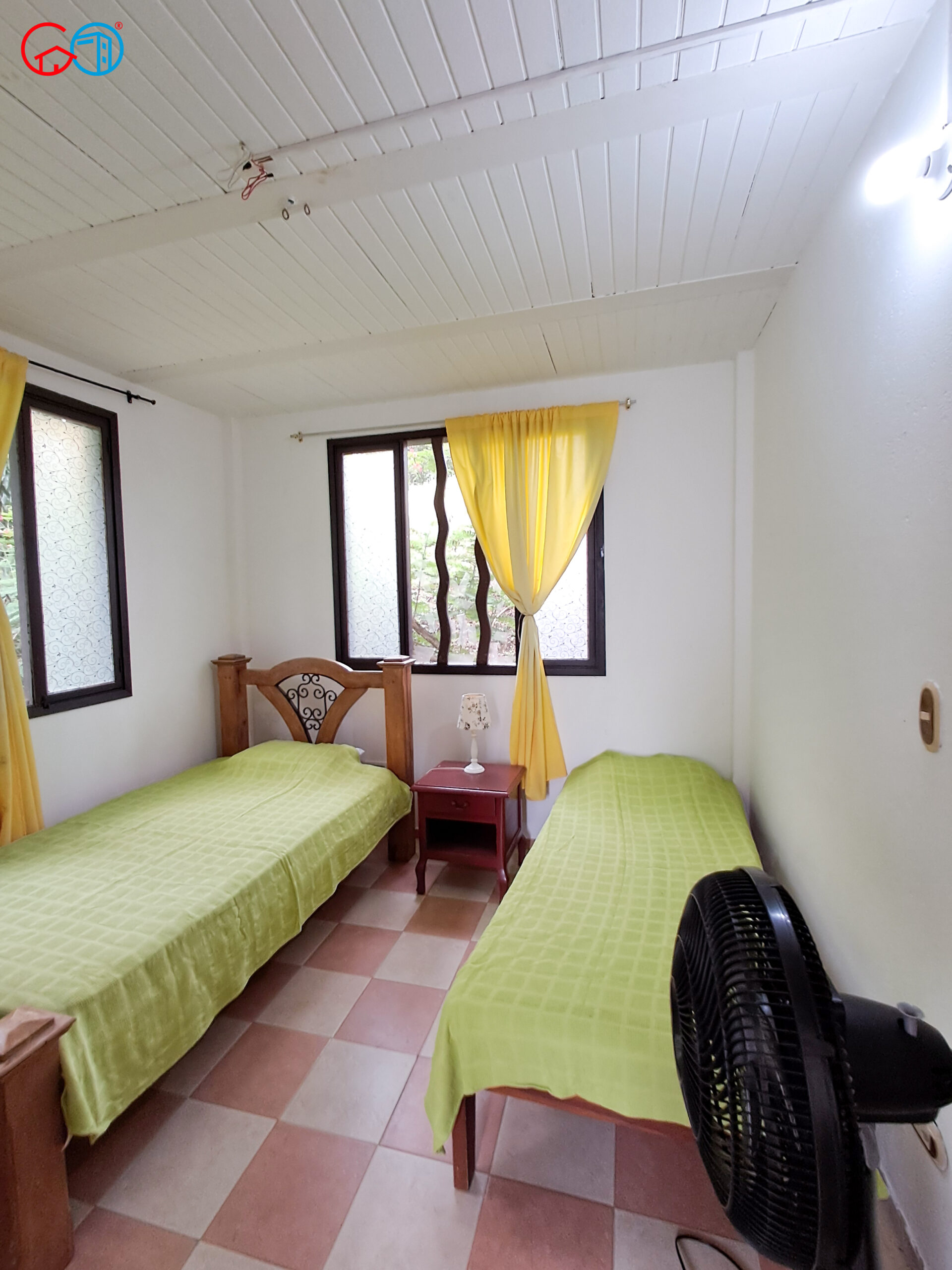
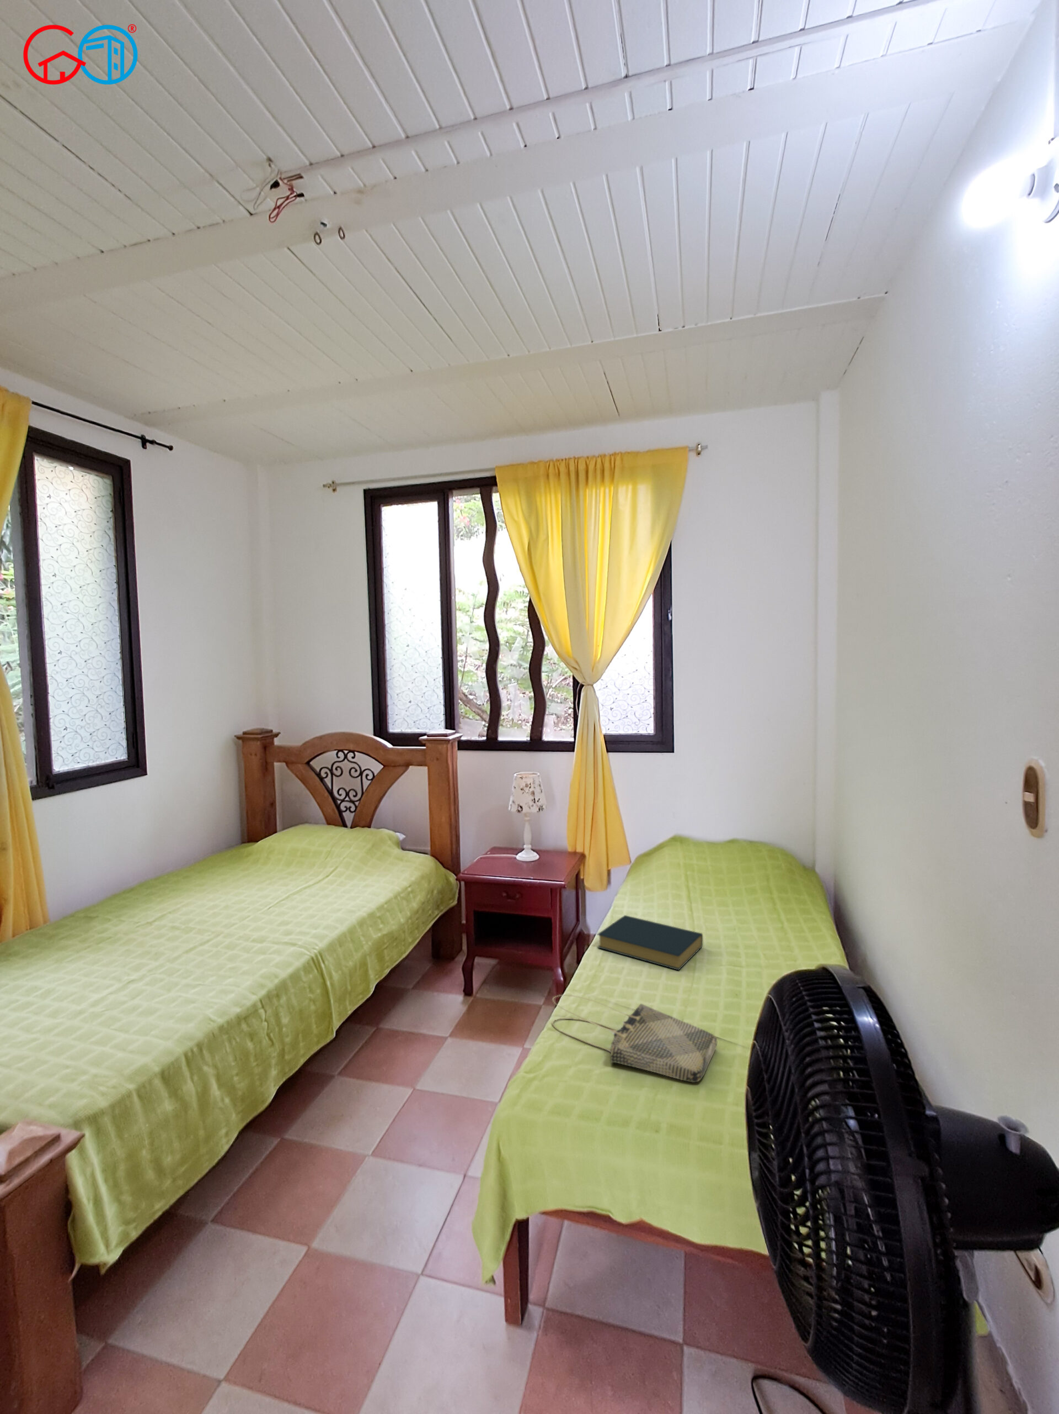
+ hardback book [596,915,703,971]
+ tote bag [551,994,717,1083]
